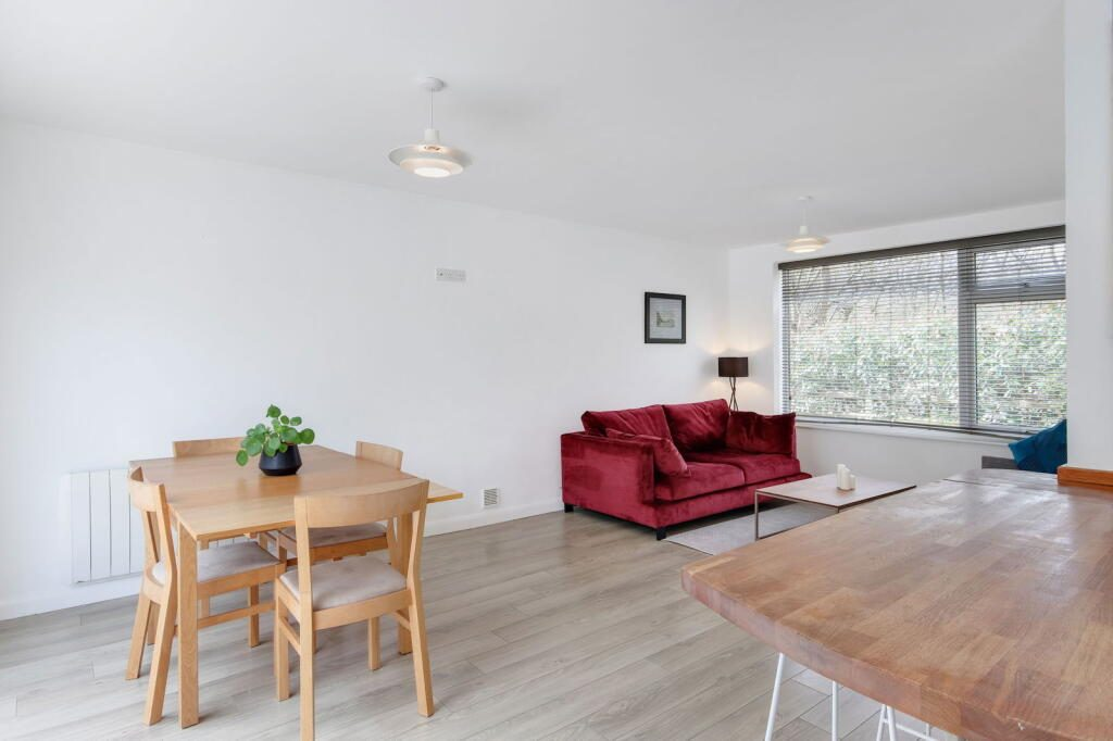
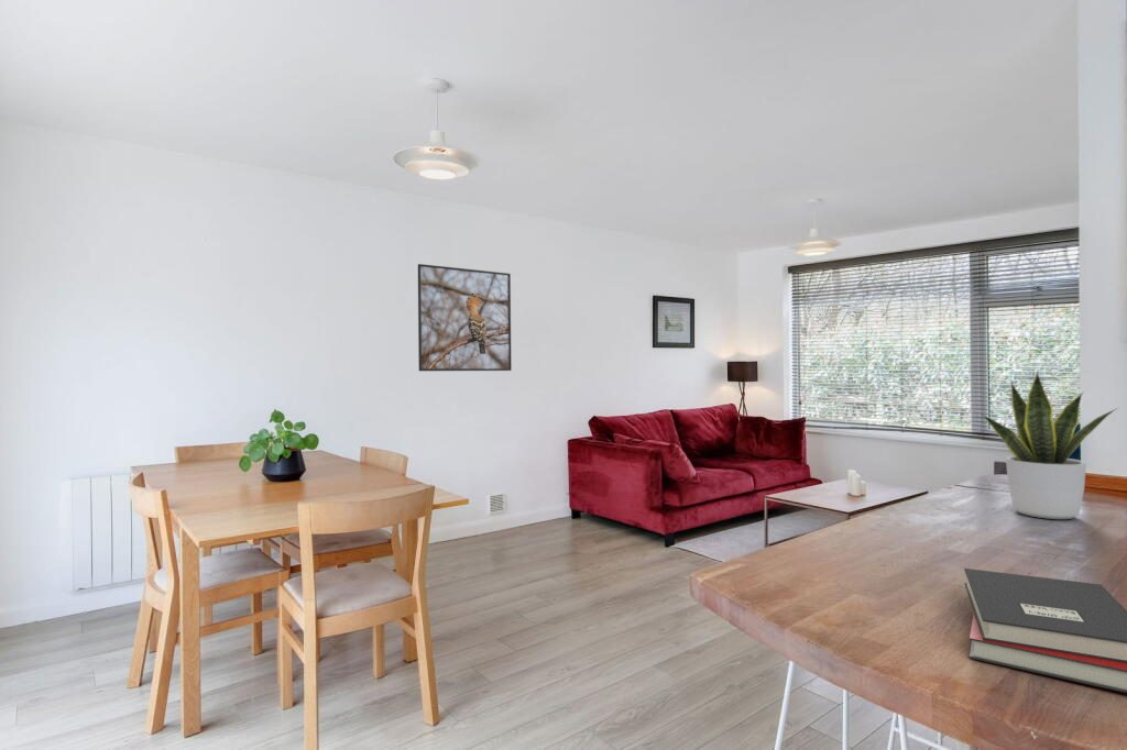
+ potted plant [981,371,1121,520]
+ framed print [417,263,513,372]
+ hardback book [963,567,1127,694]
